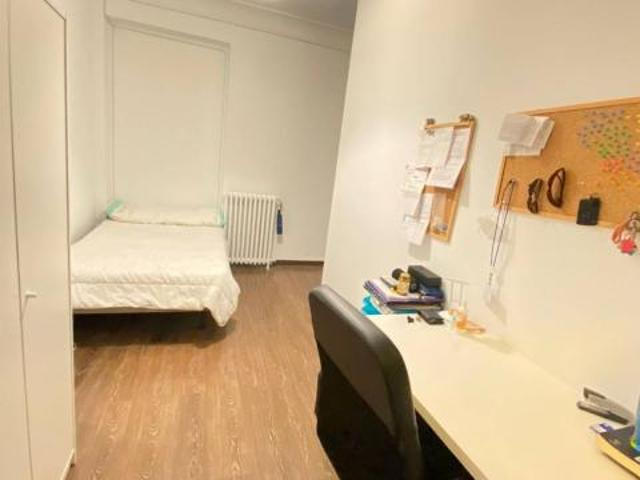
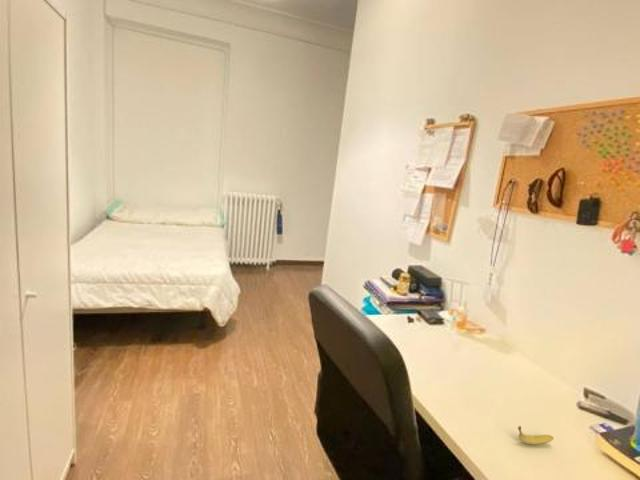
+ banana [517,425,555,446]
